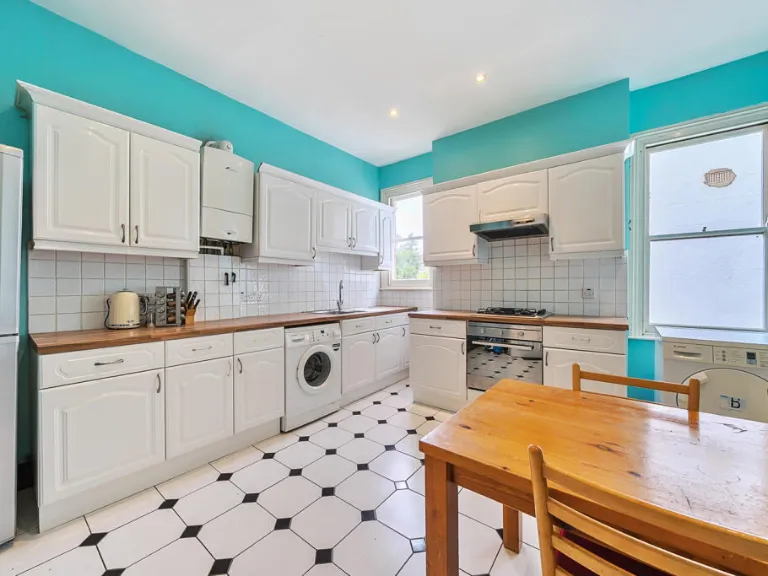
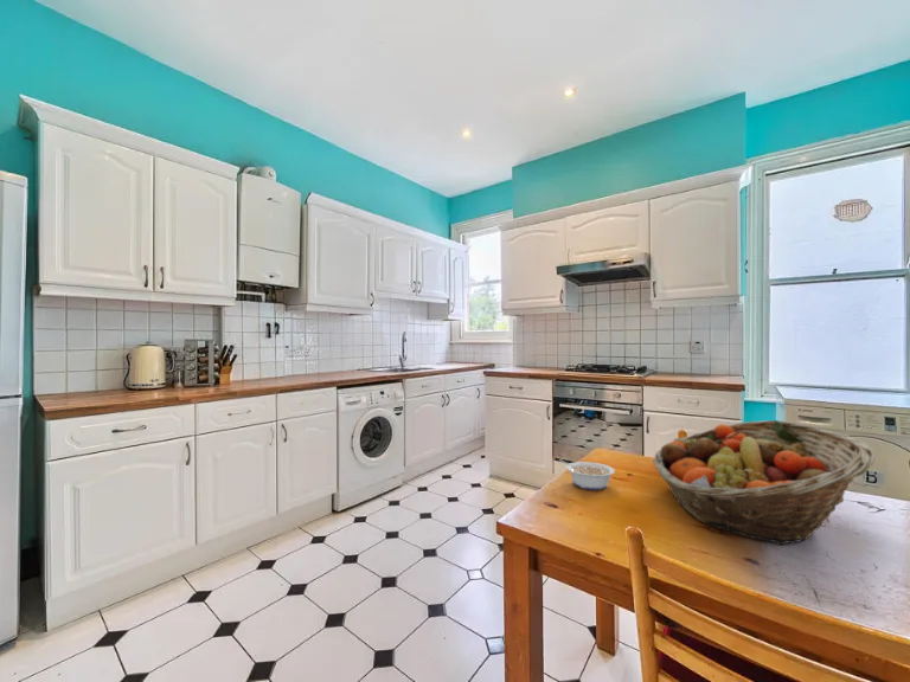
+ fruit basket [653,419,876,546]
+ legume [558,458,616,491]
